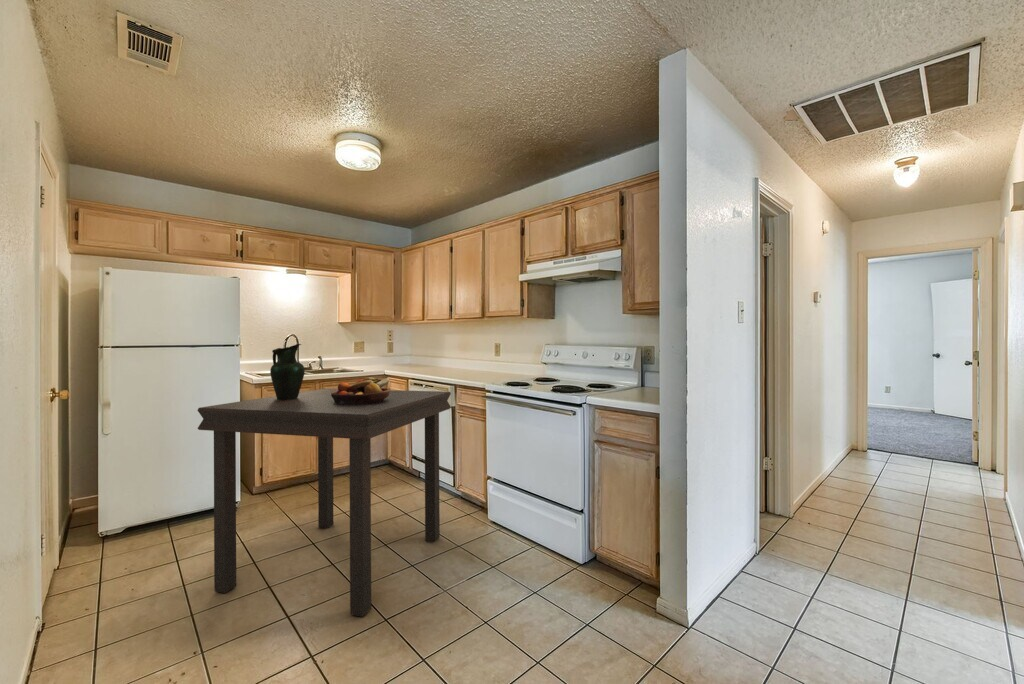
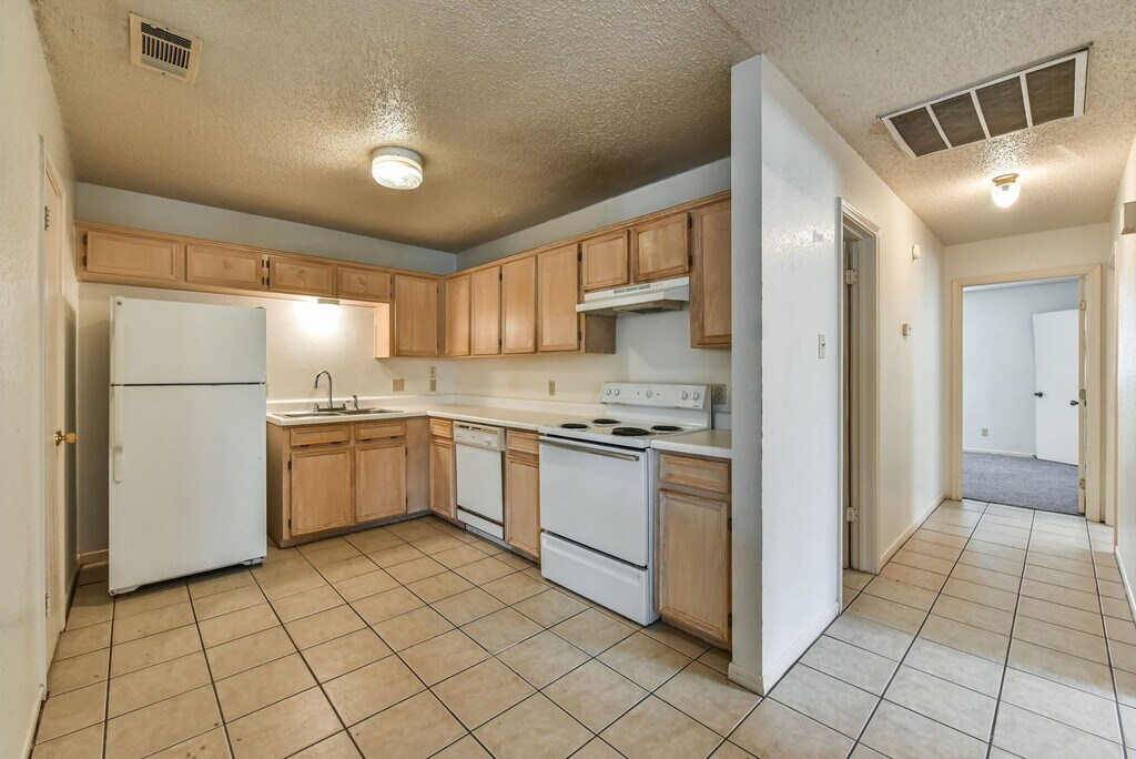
- dining table [197,388,452,618]
- pitcher [269,343,306,400]
- fruit bowl [331,376,391,405]
